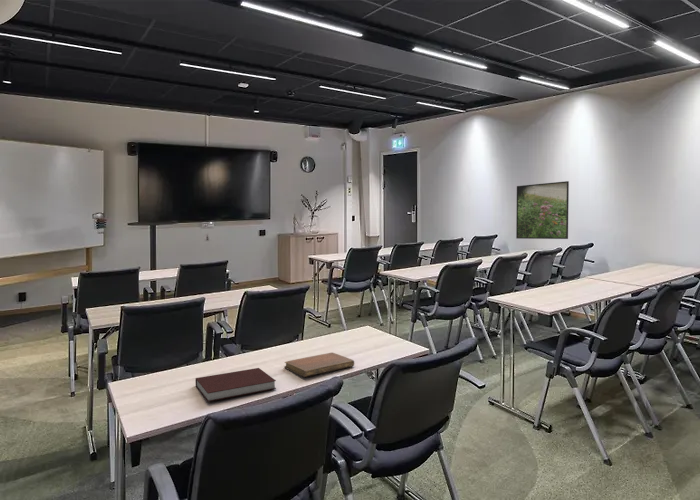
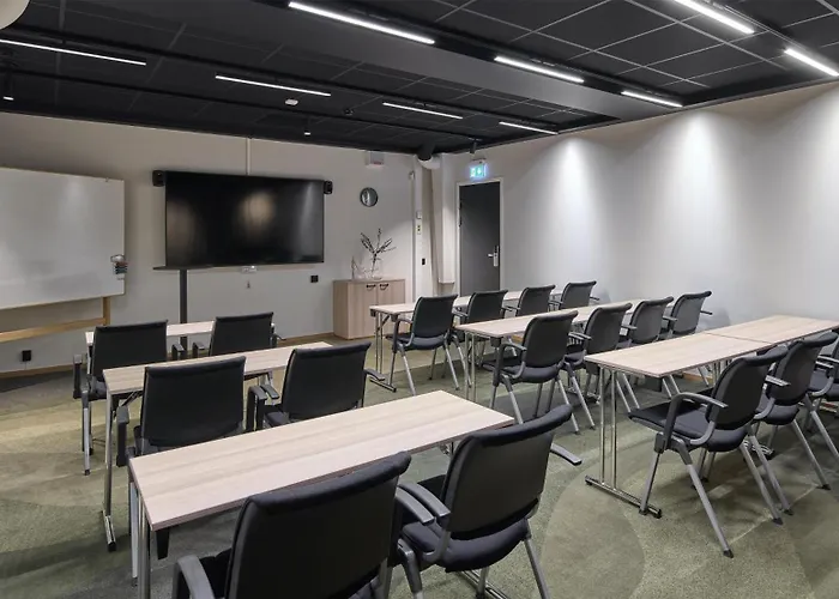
- notebook [194,367,277,403]
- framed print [515,180,570,240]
- notebook [283,352,355,378]
